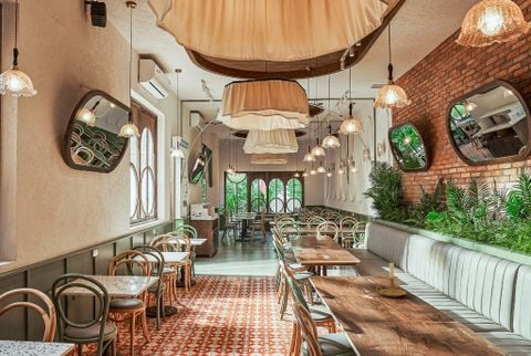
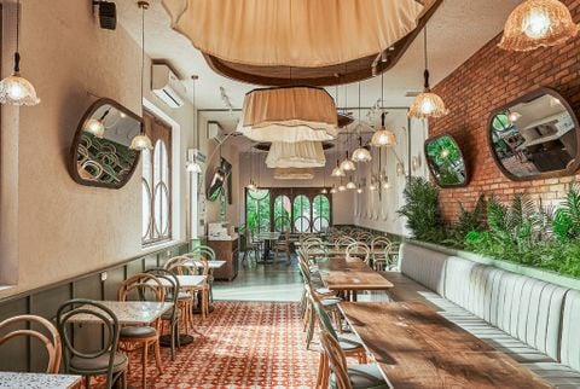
- candle holder [375,262,407,299]
